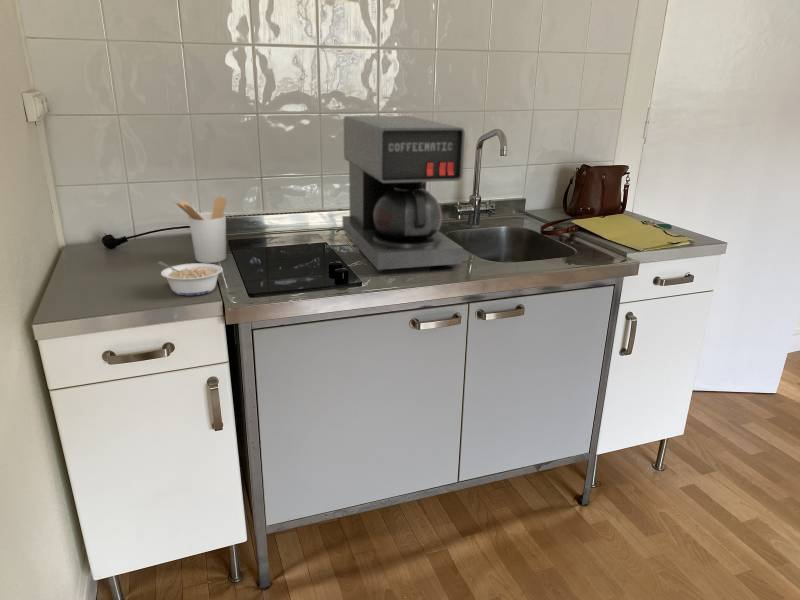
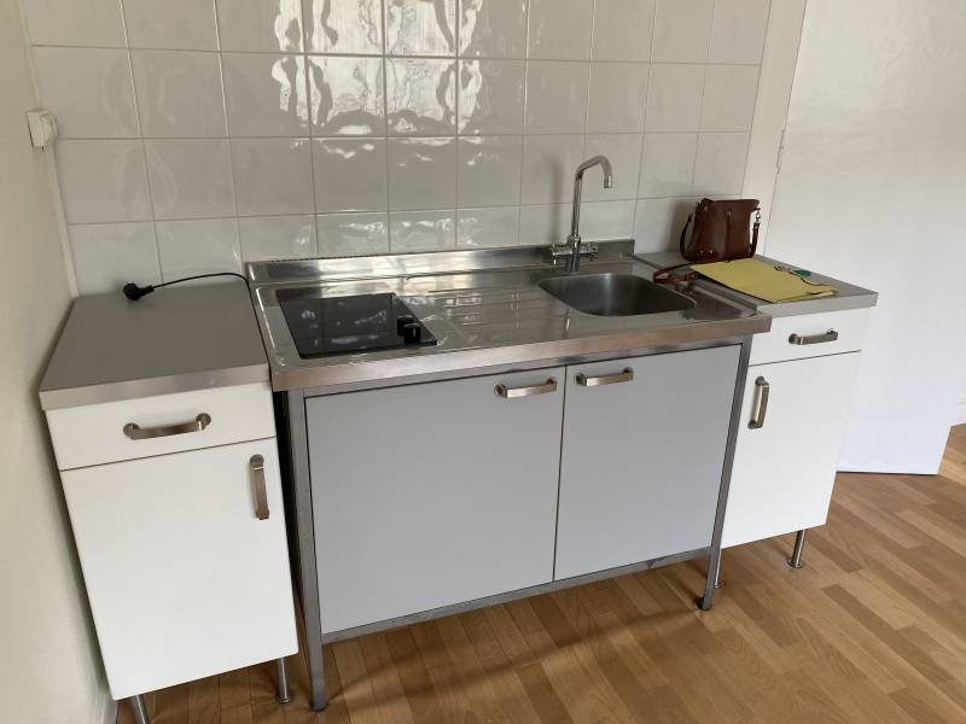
- legume [157,260,224,297]
- utensil holder [173,196,227,264]
- coffee maker [341,115,466,273]
